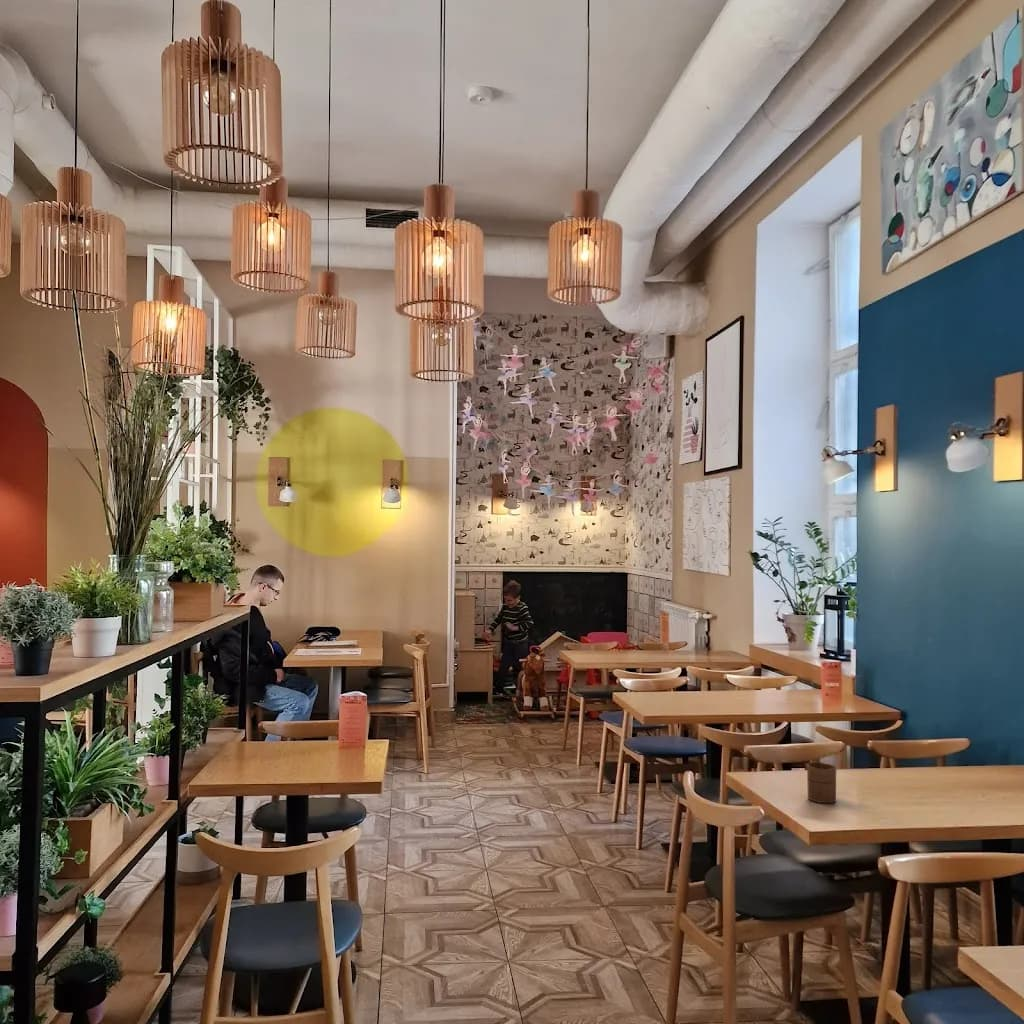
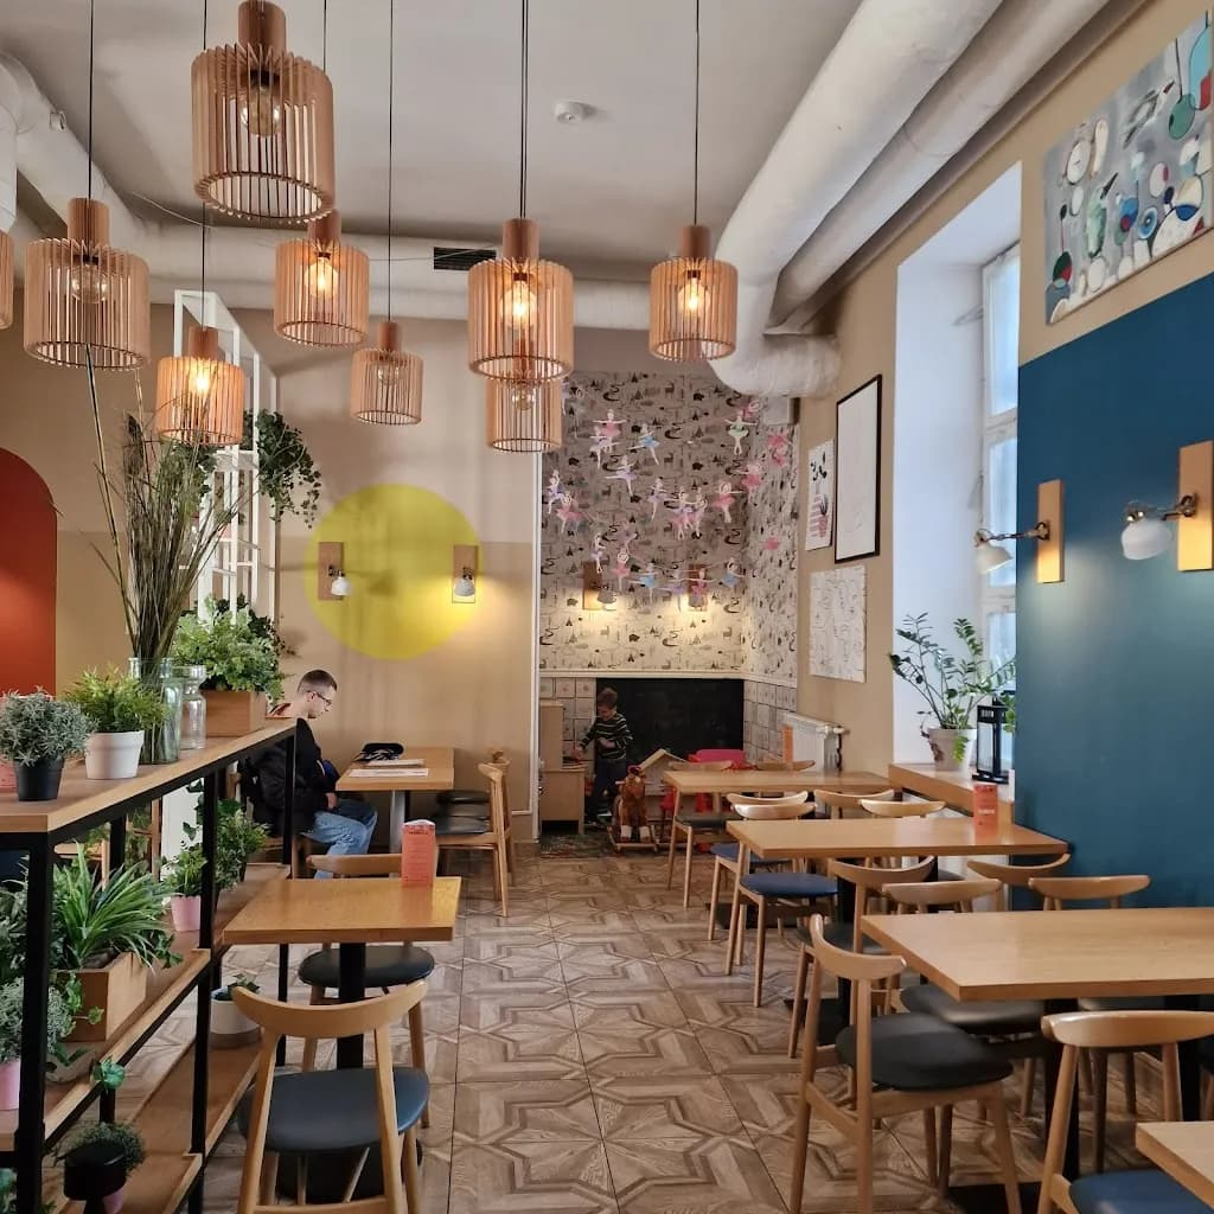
- cup [806,761,837,804]
